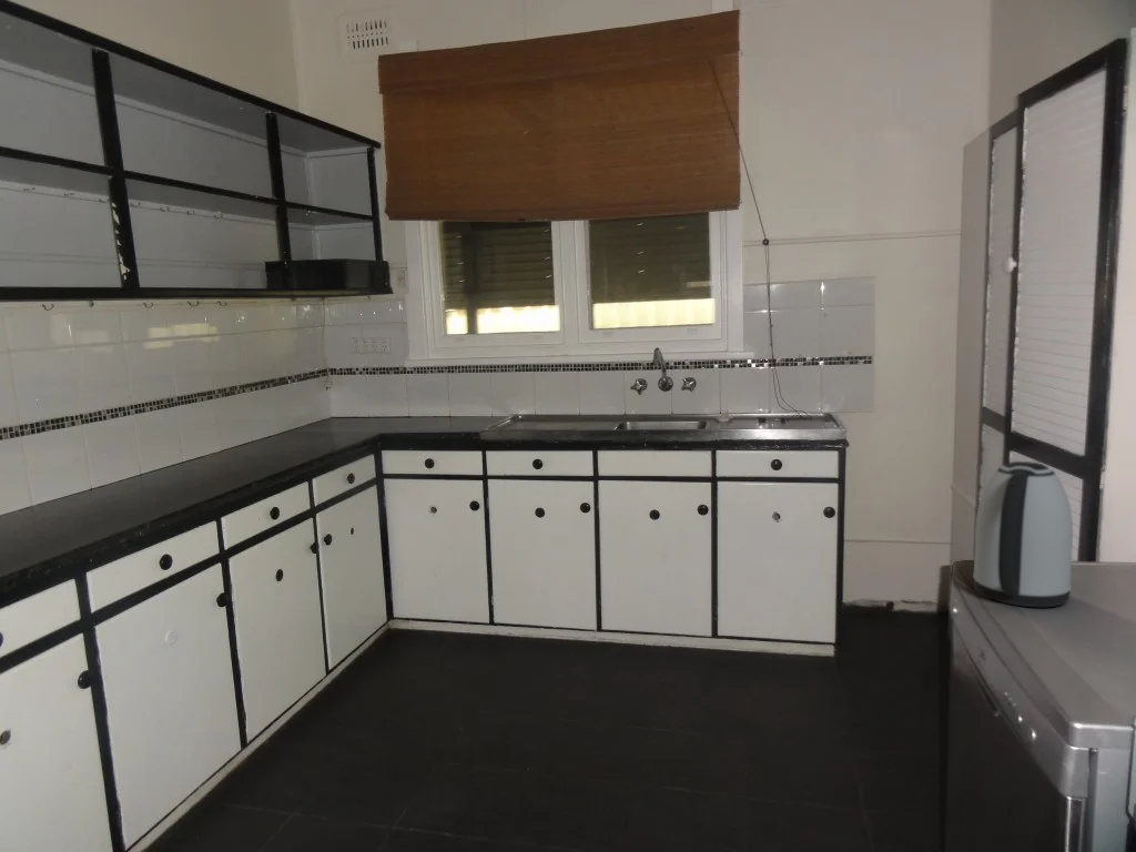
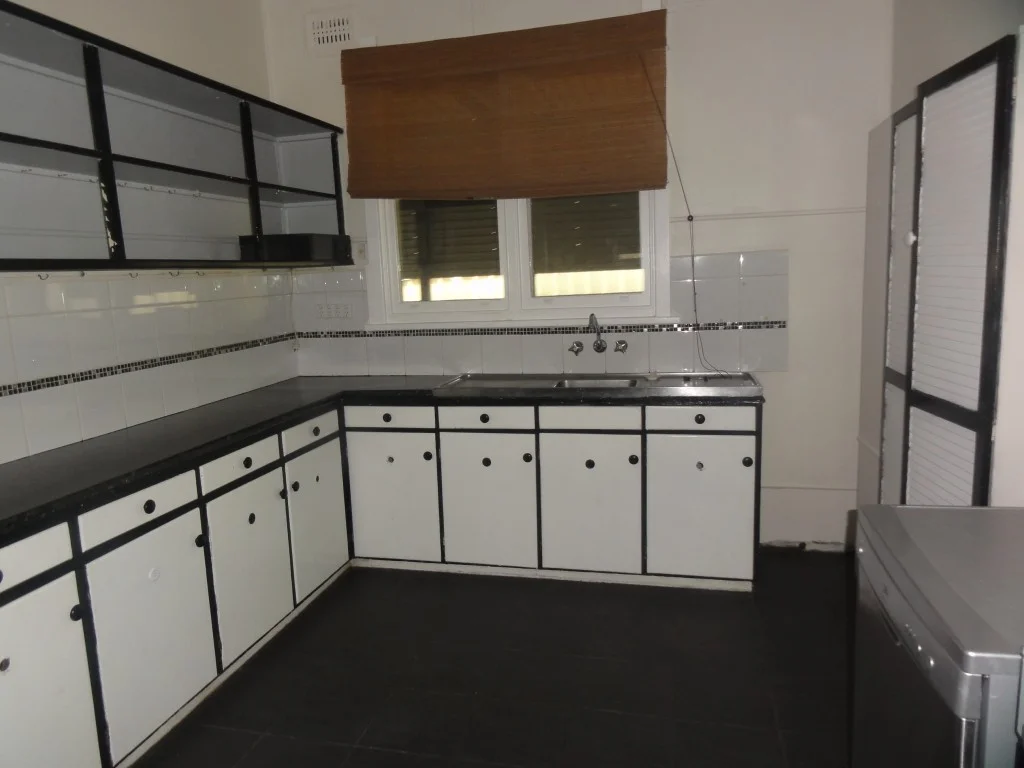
- kettle [972,460,1074,608]
